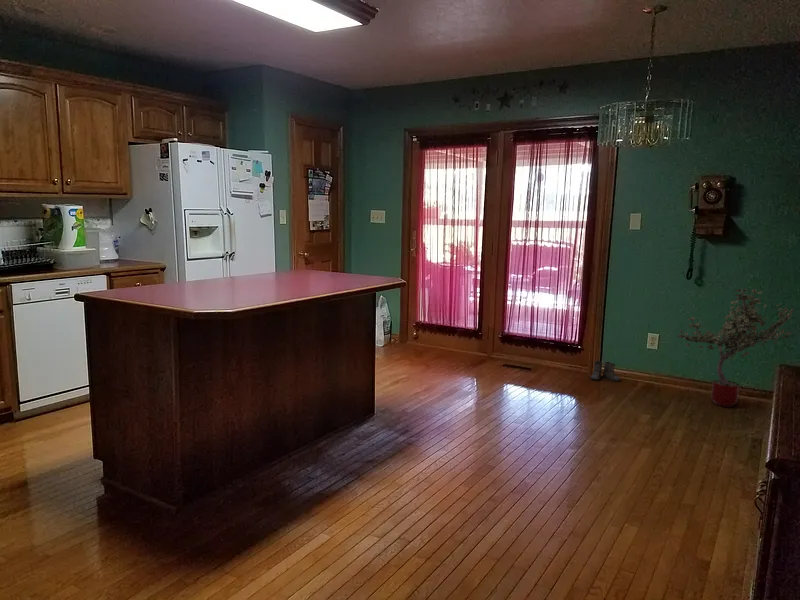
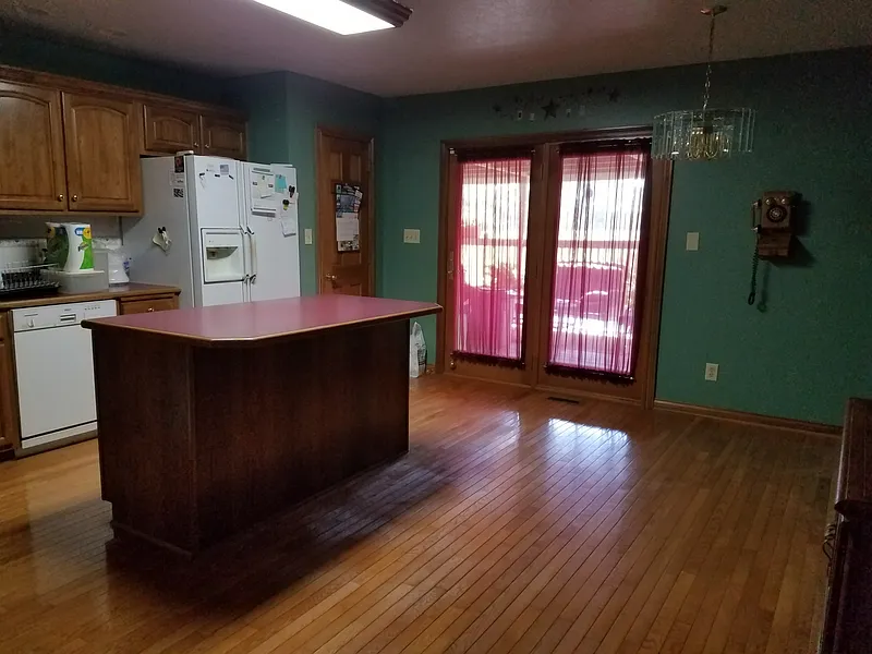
- boots [590,360,621,383]
- potted tree [675,287,795,408]
